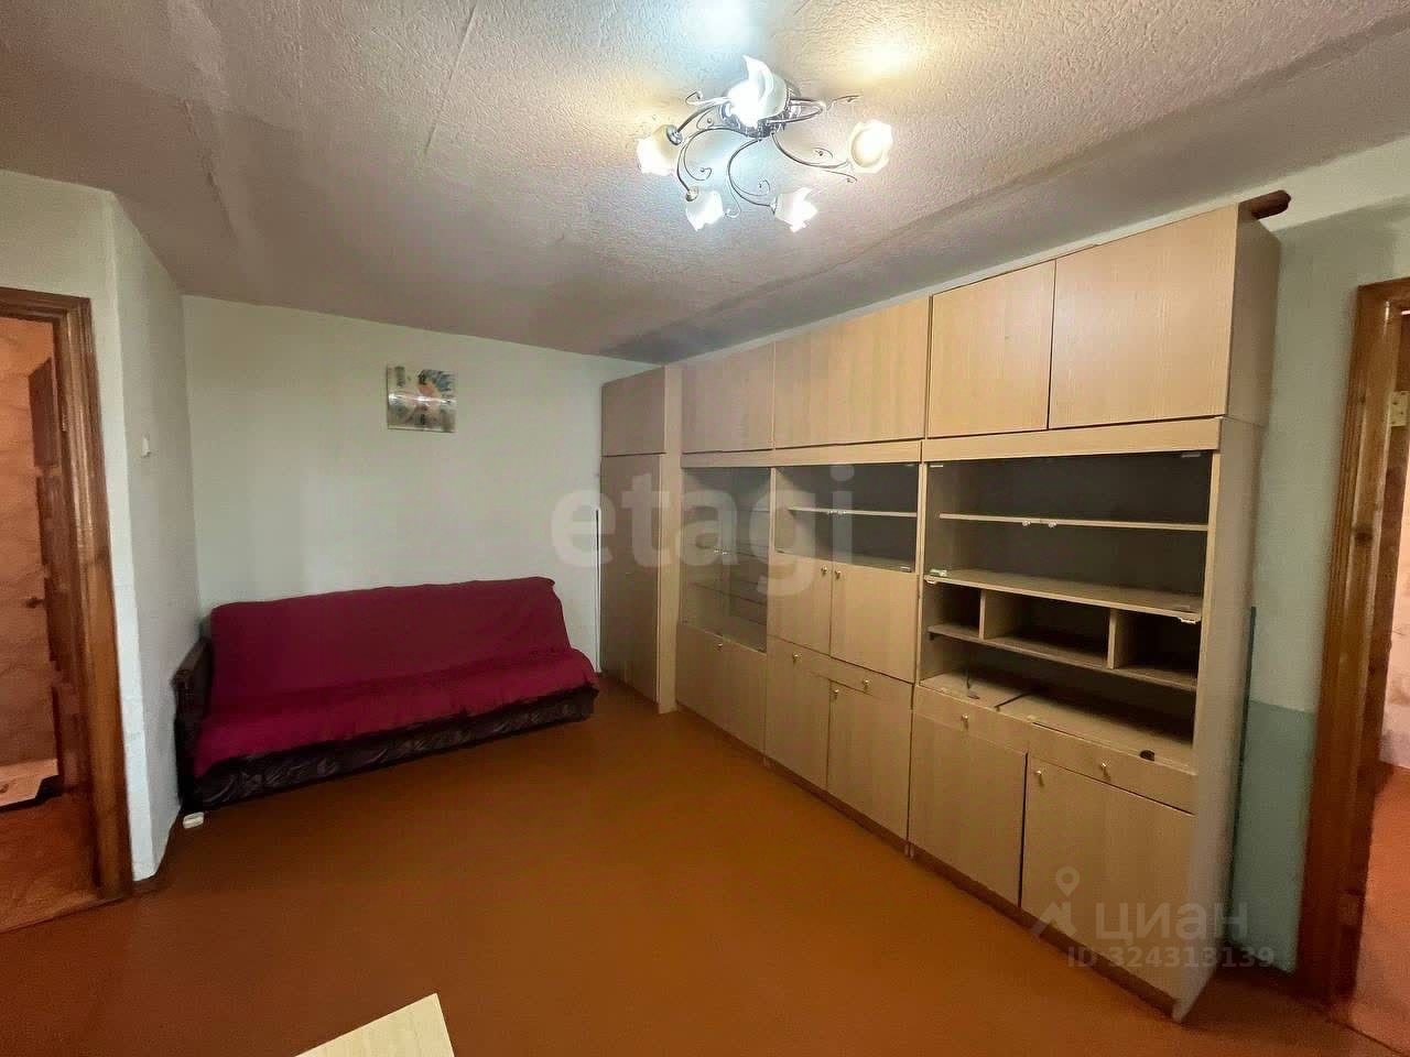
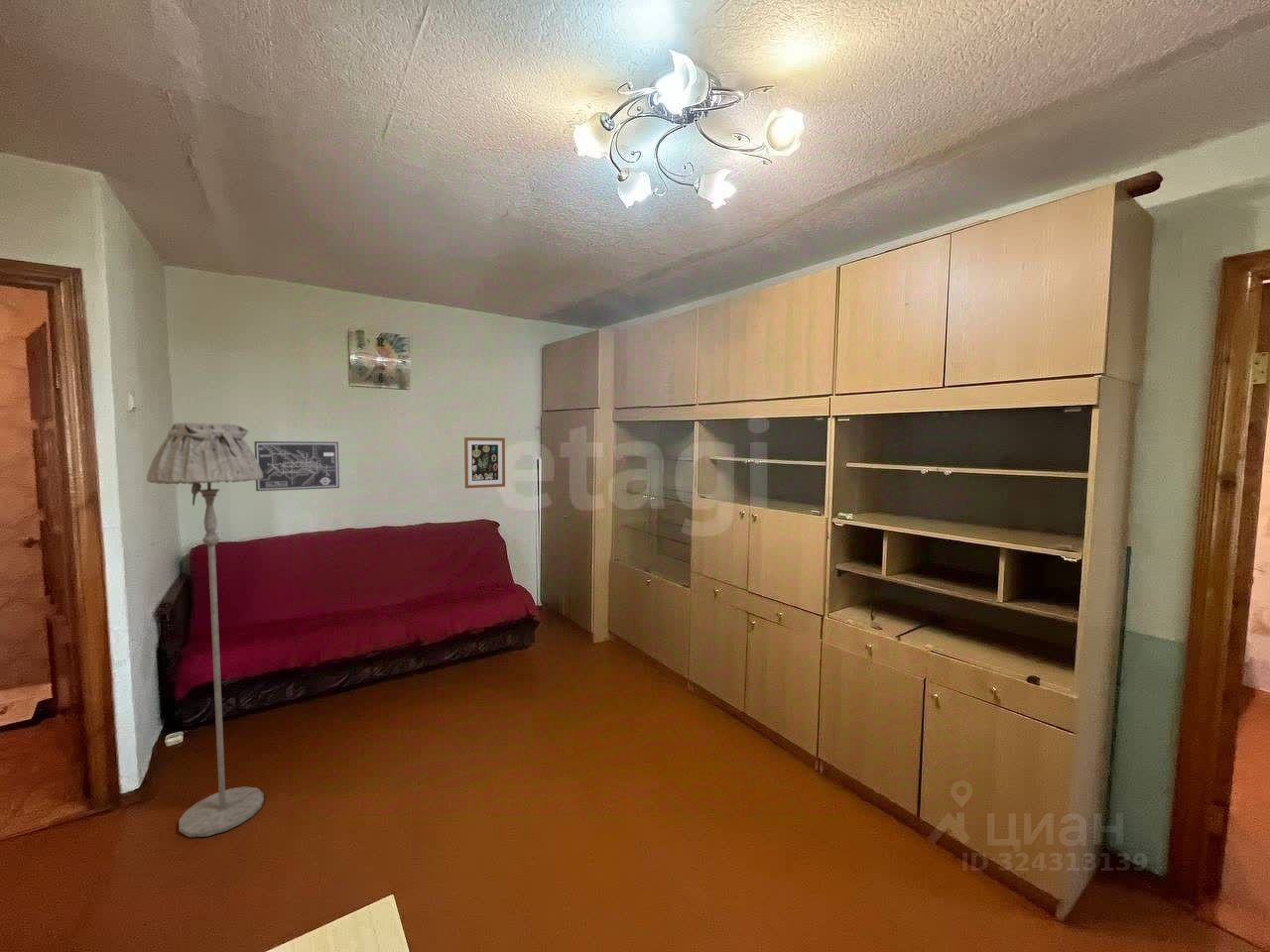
+ wall art [253,440,340,492]
+ floor lamp [145,421,265,838]
+ wall art [463,436,506,489]
